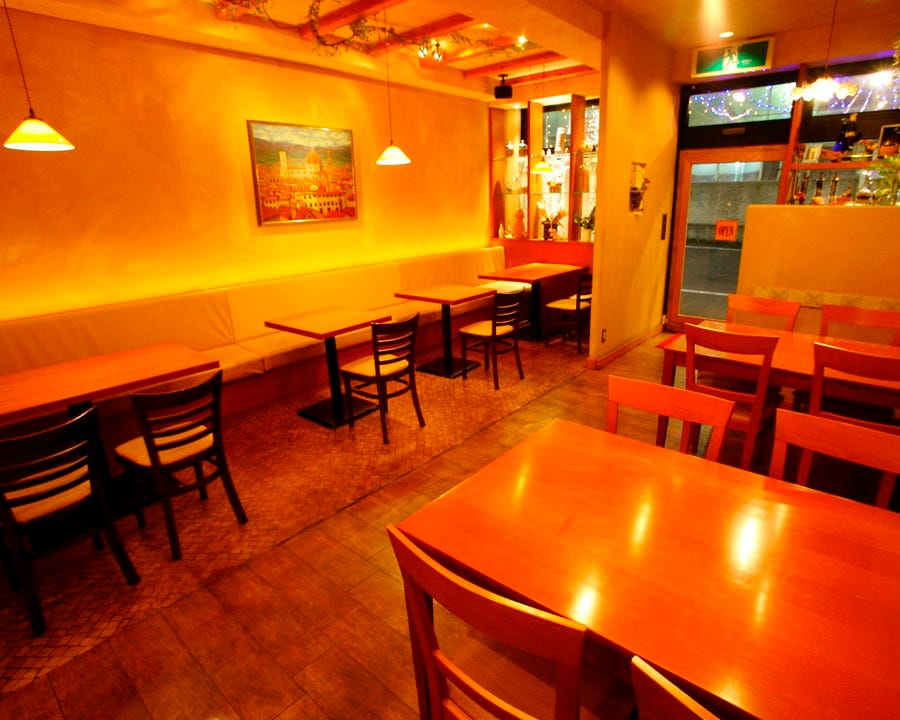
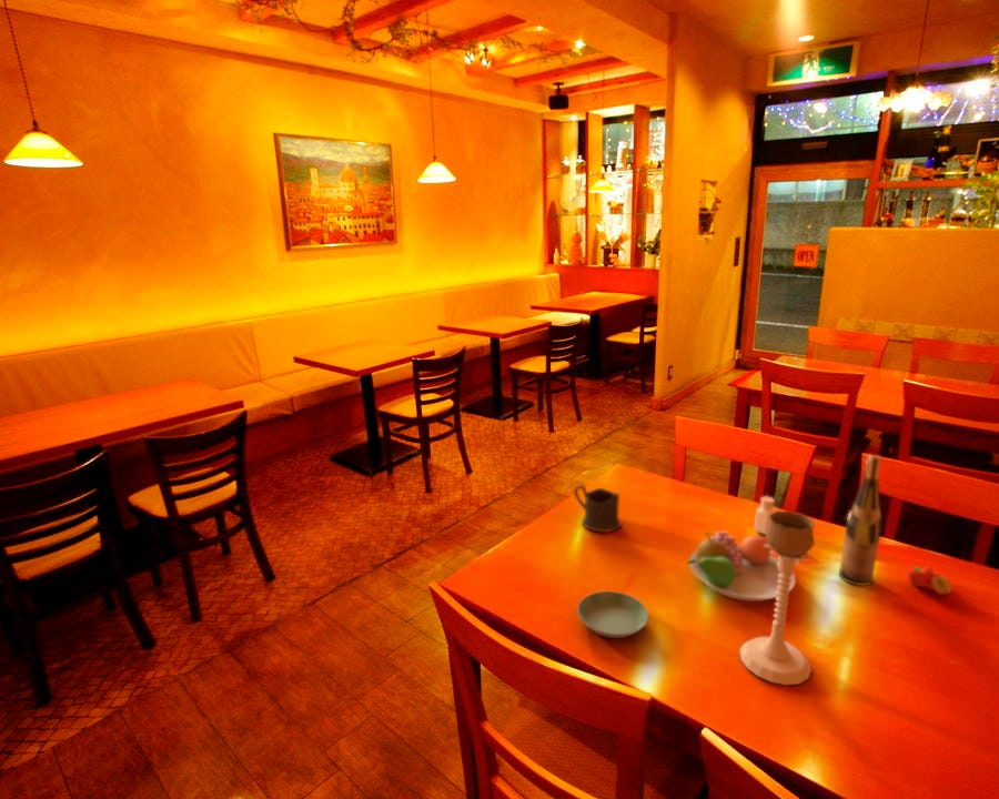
+ candle holder [738,509,816,686]
+ saucer [576,590,649,639]
+ wine bottle [838,454,884,587]
+ cup [573,484,623,533]
+ apple [907,565,952,596]
+ fruit bowl [686,530,796,603]
+ pepper shaker [754,495,777,536]
